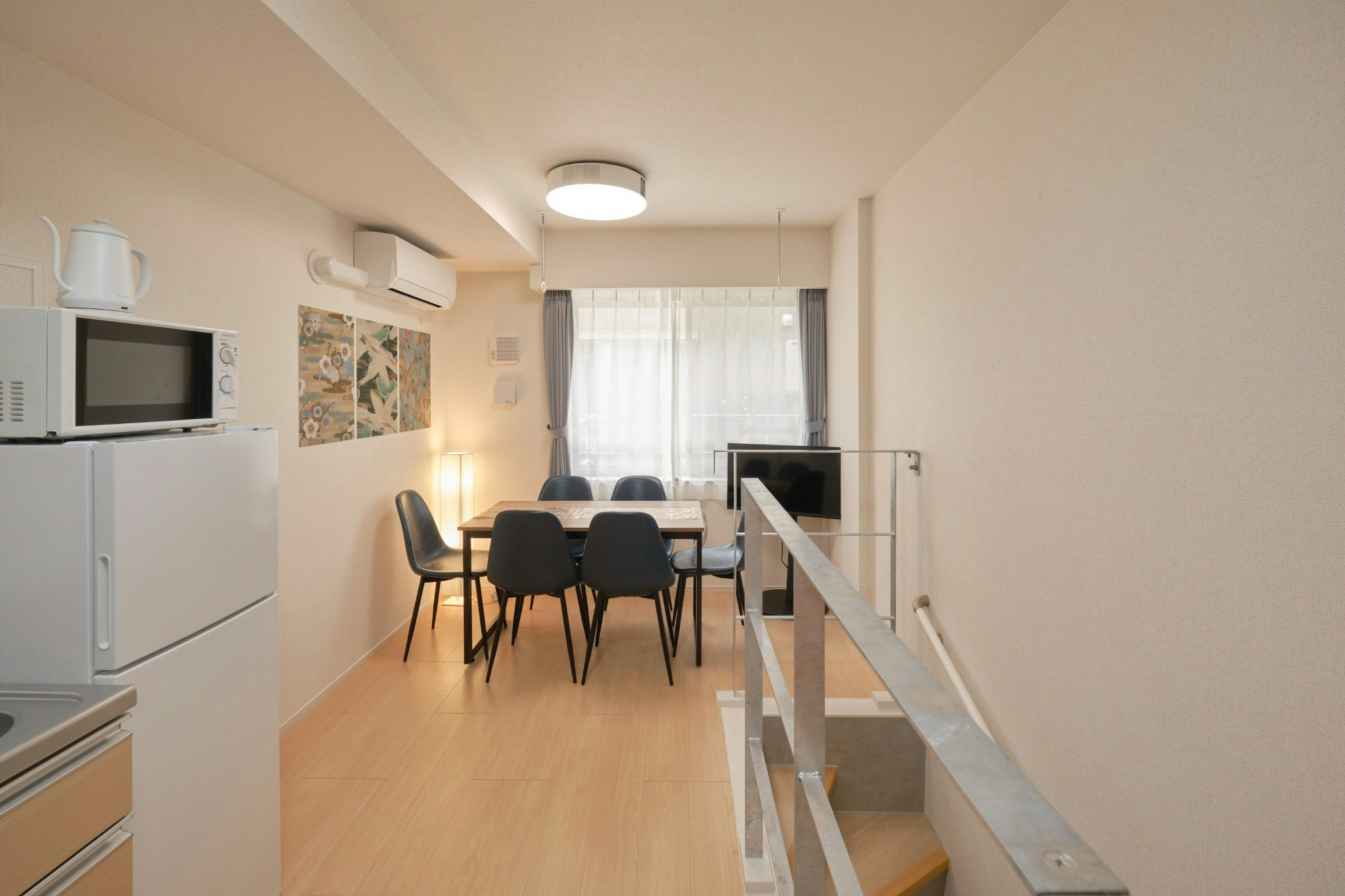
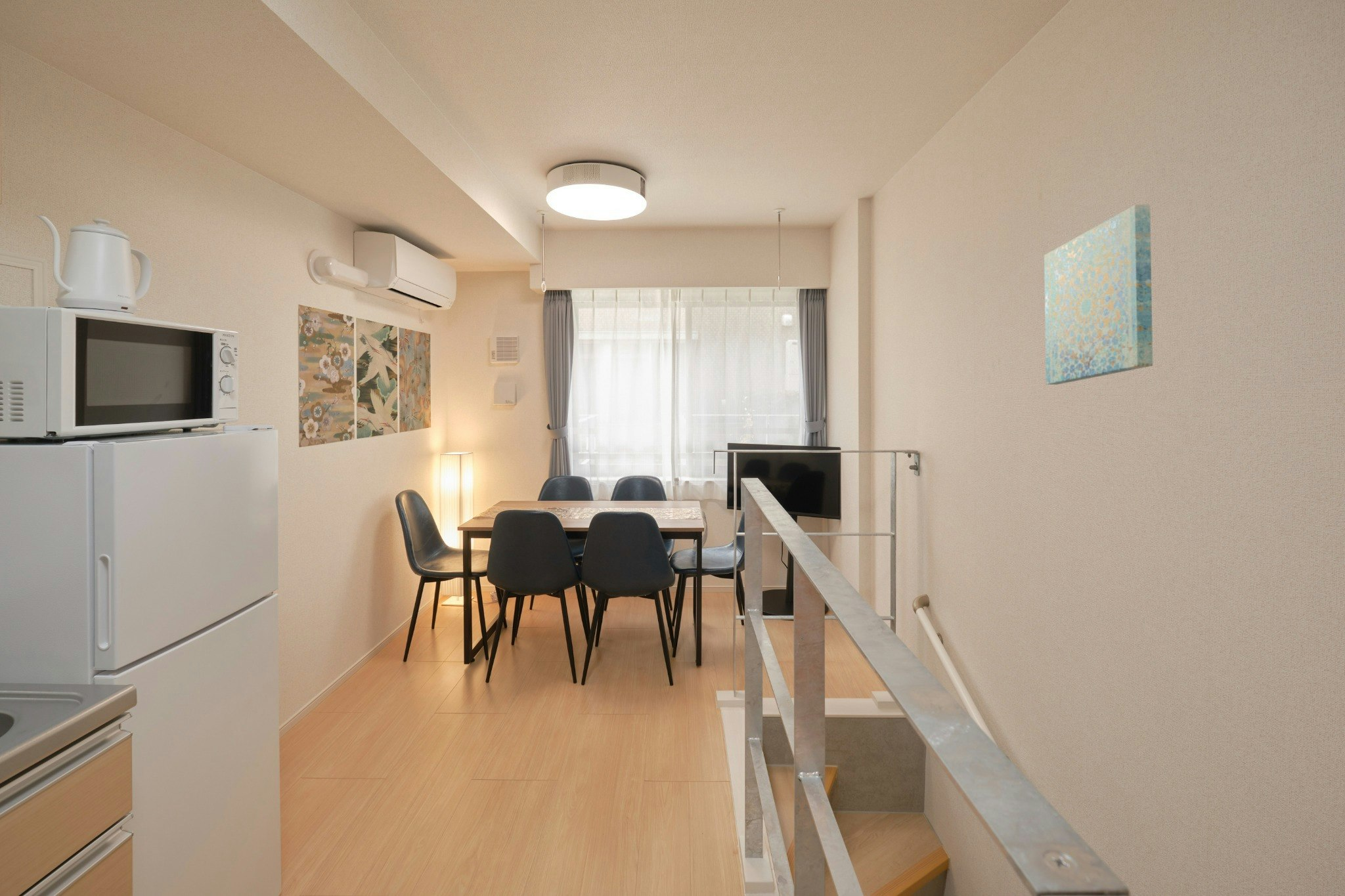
+ wall art [1044,204,1153,385]
